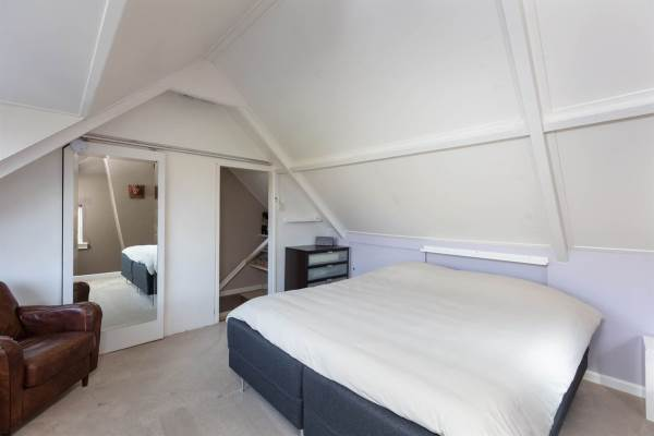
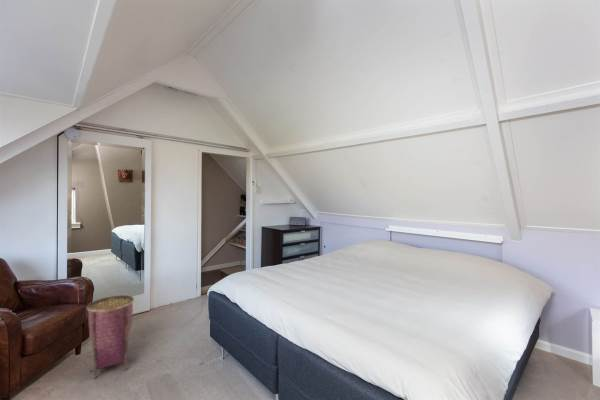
+ woven basket [85,294,135,380]
